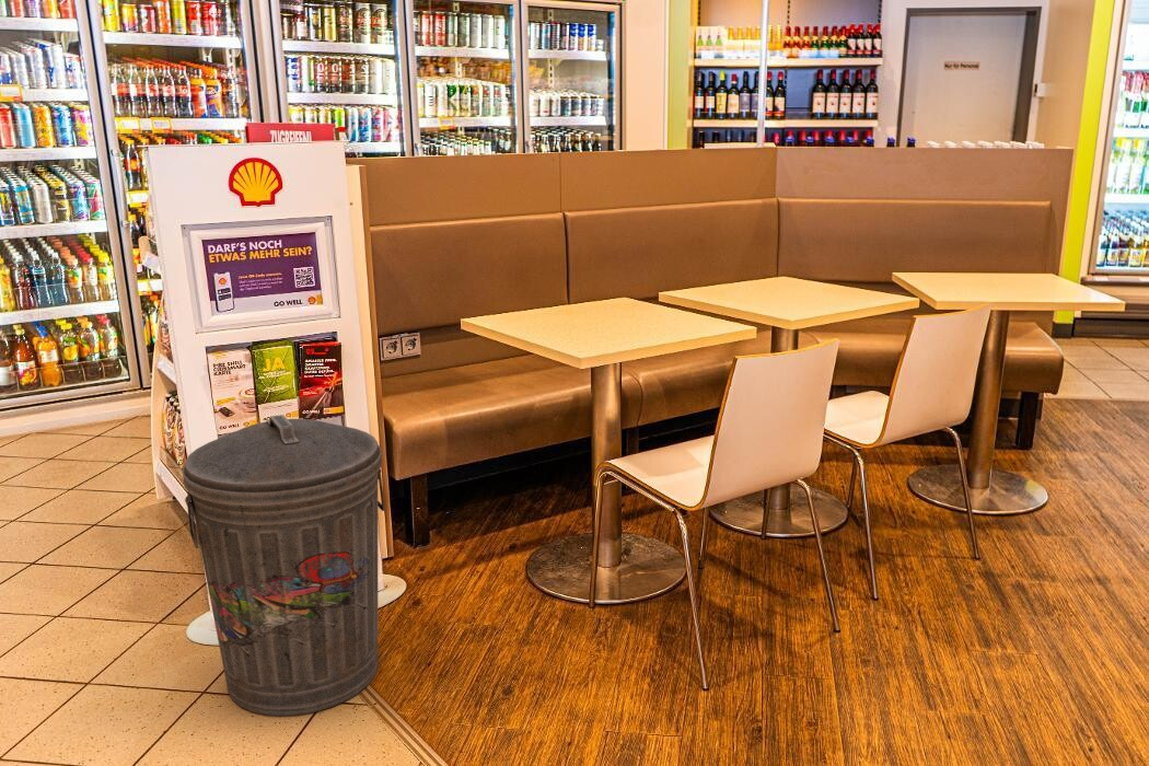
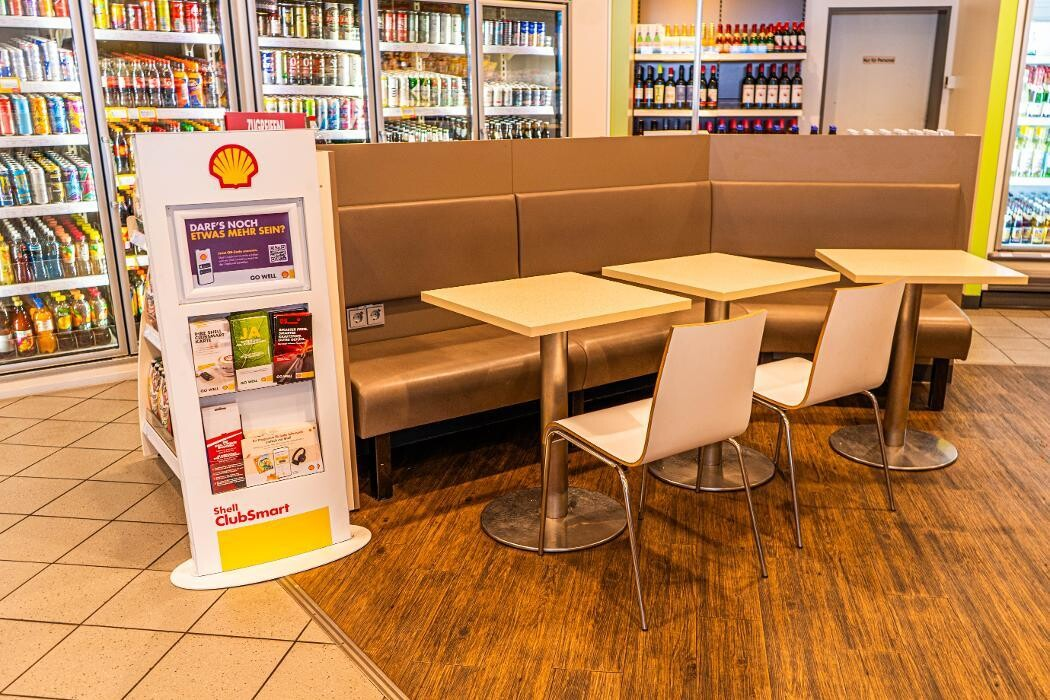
- trash can [182,414,386,717]
